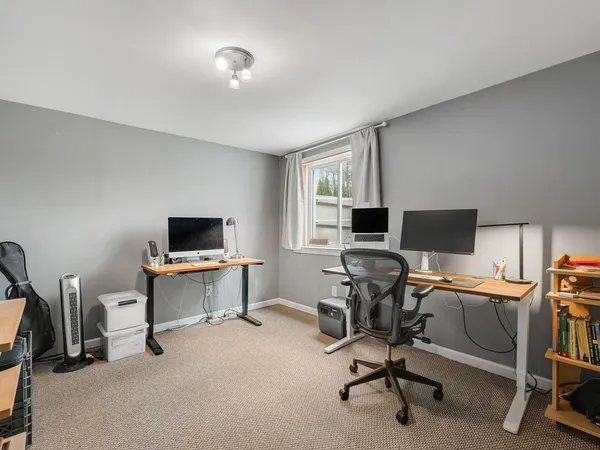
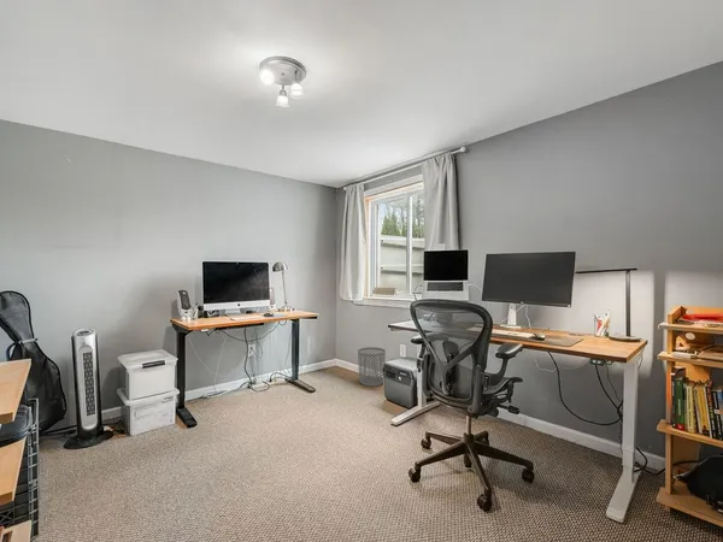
+ waste bin [357,346,387,387]
